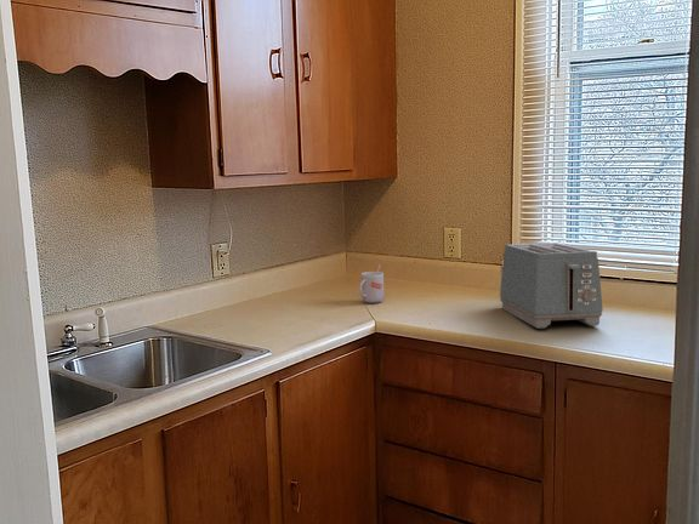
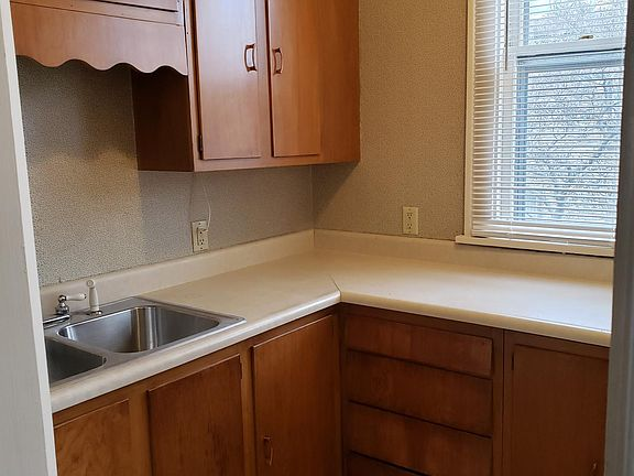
- mug [358,263,385,304]
- toaster [499,241,604,330]
